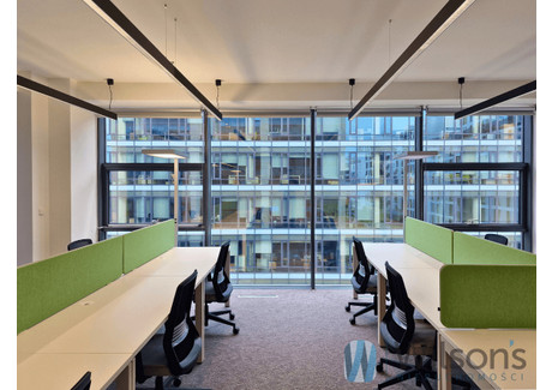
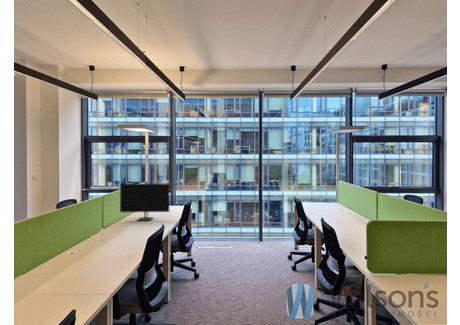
+ computer monitor [119,183,185,222]
